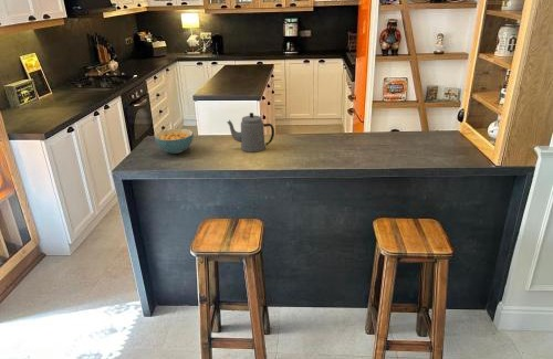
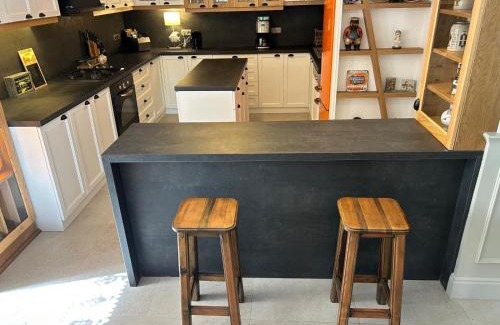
- teapot [226,112,275,154]
- cereal bowl [154,128,195,155]
